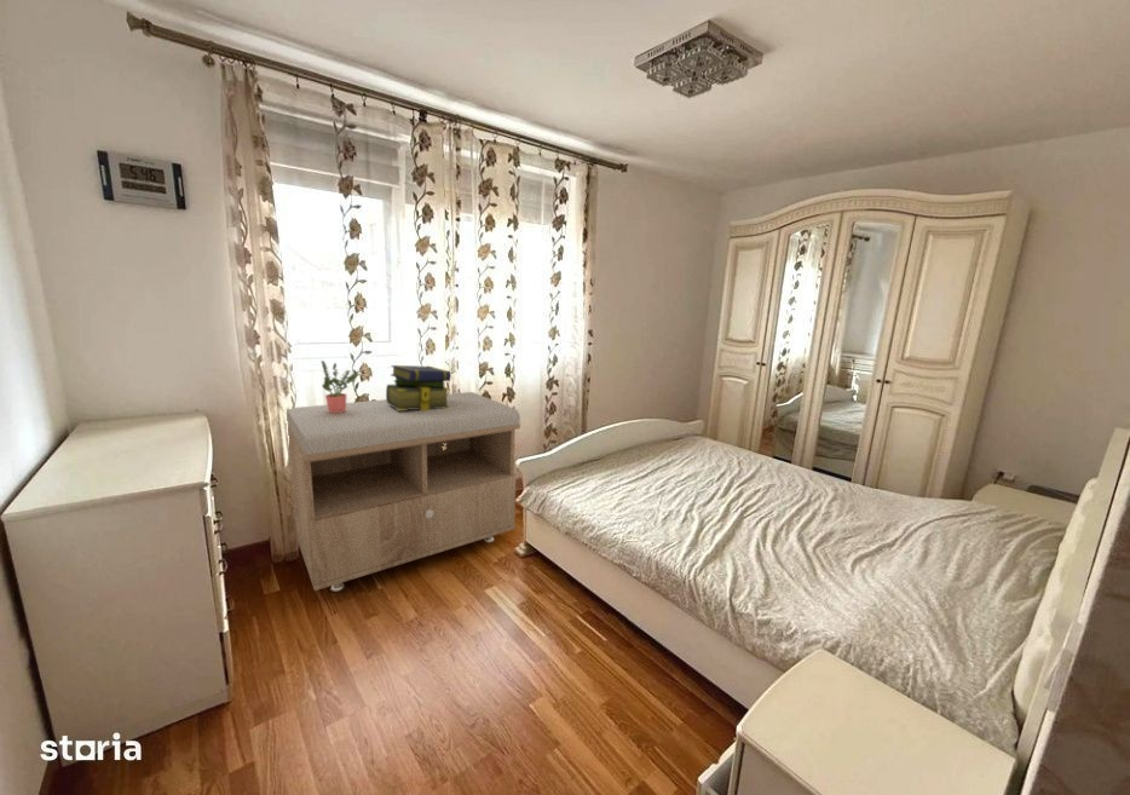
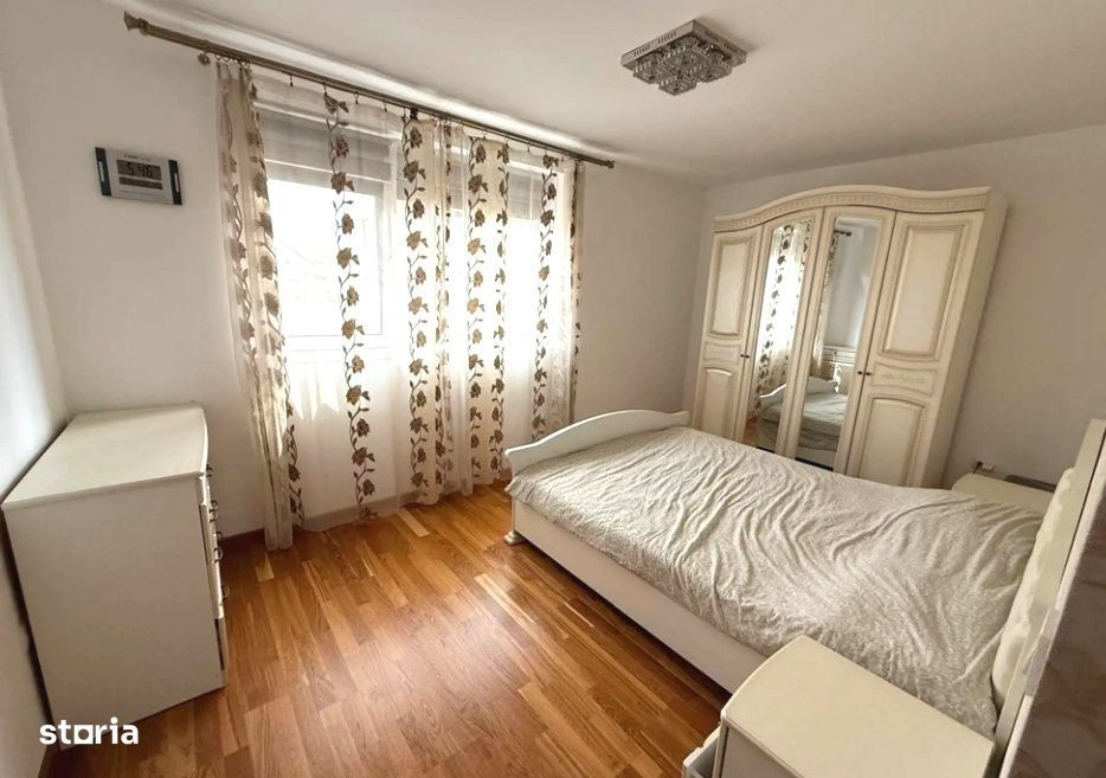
- stack of books [385,364,452,410]
- potted plant [321,359,361,413]
- storage bench [286,391,521,593]
